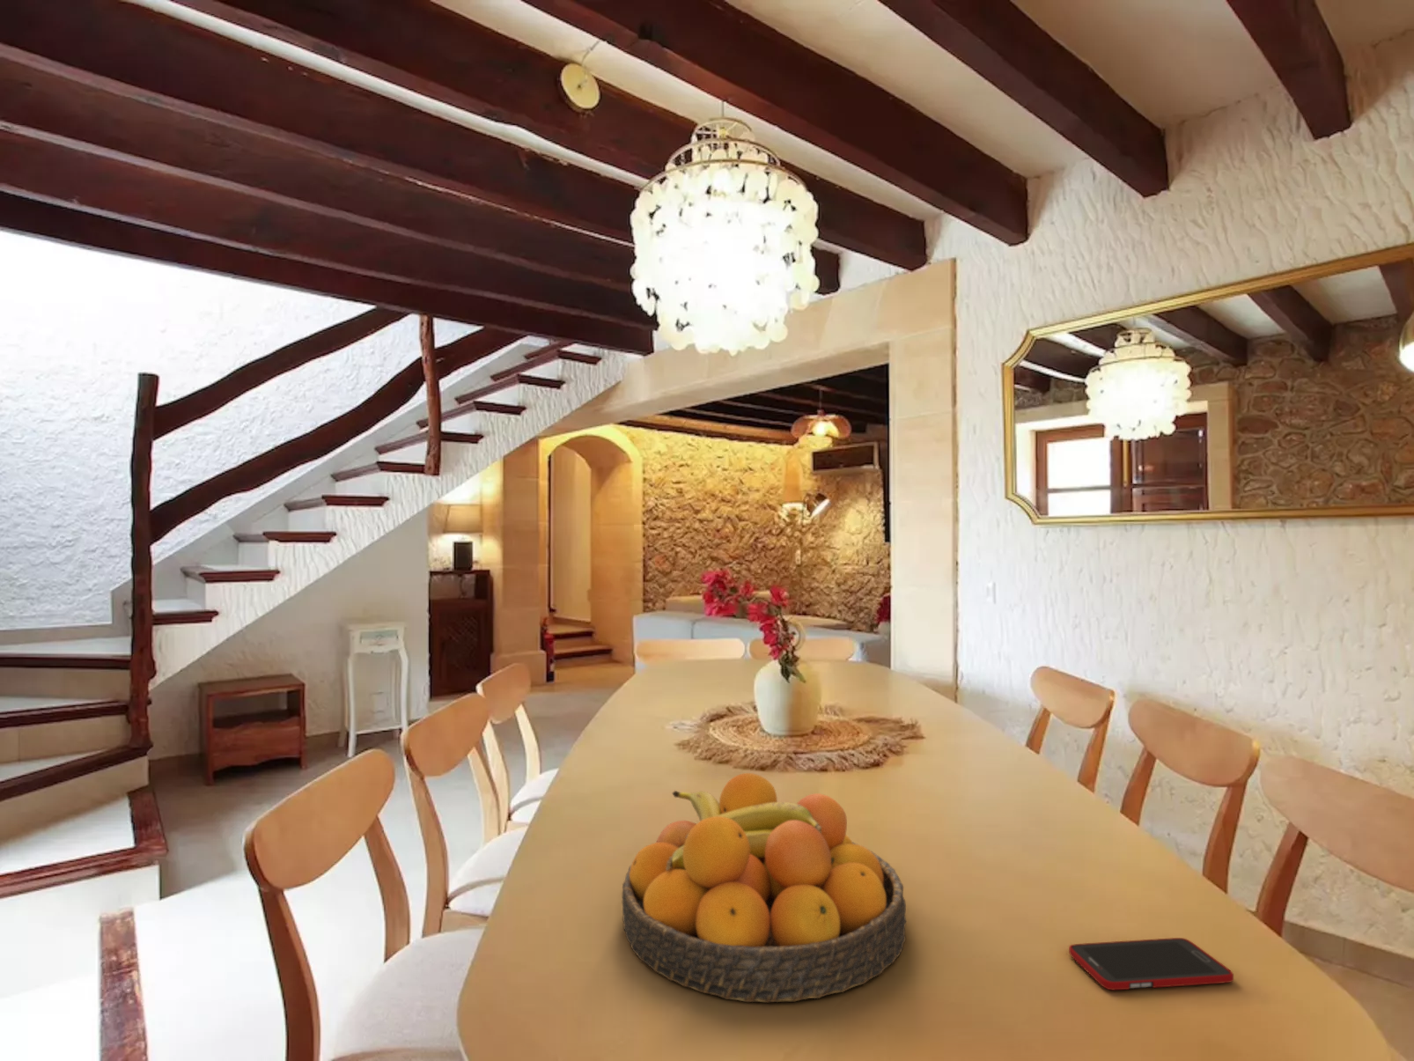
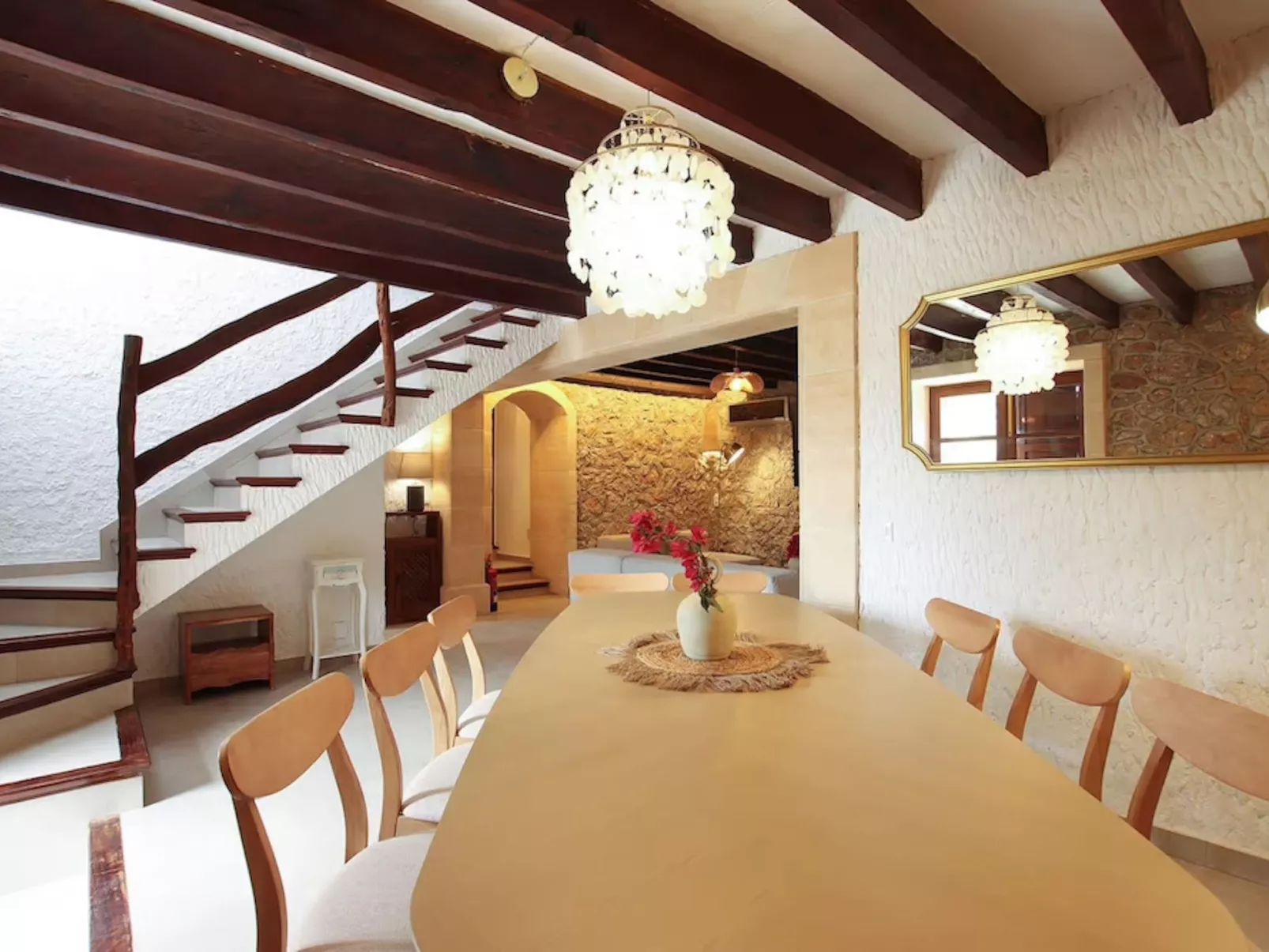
- fruit bowl [622,772,907,1004]
- cell phone [1067,937,1235,991]
